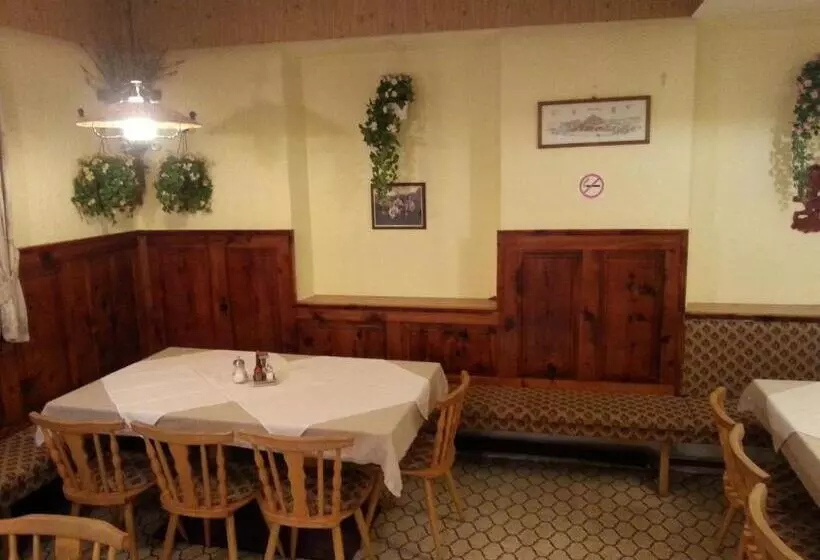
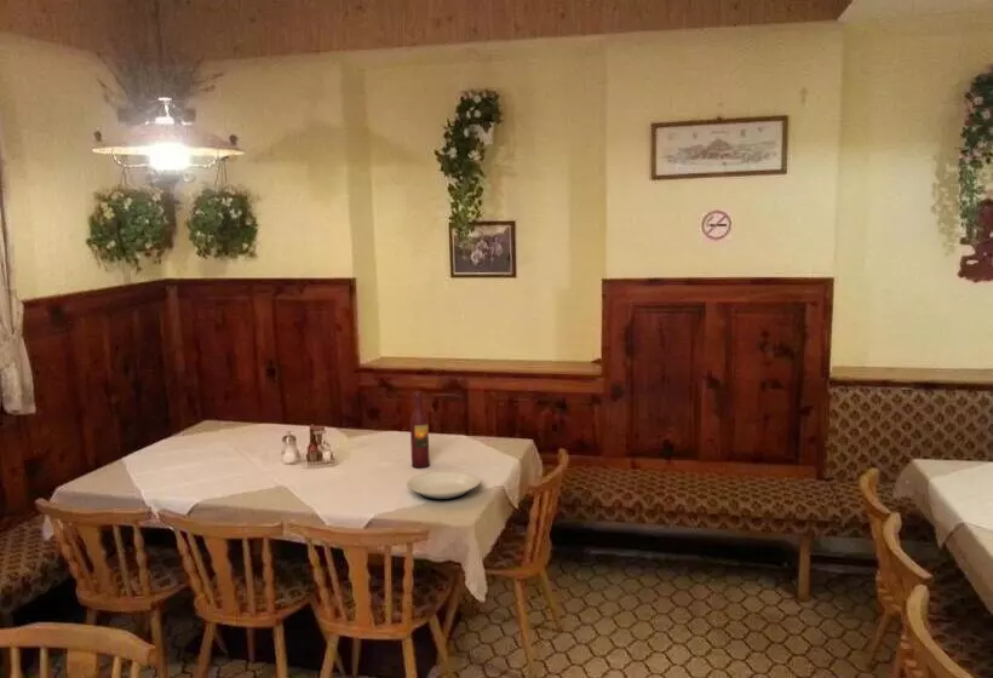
+ wine bottle [409,390,431,469]
+ plate [406,470,482,501]
